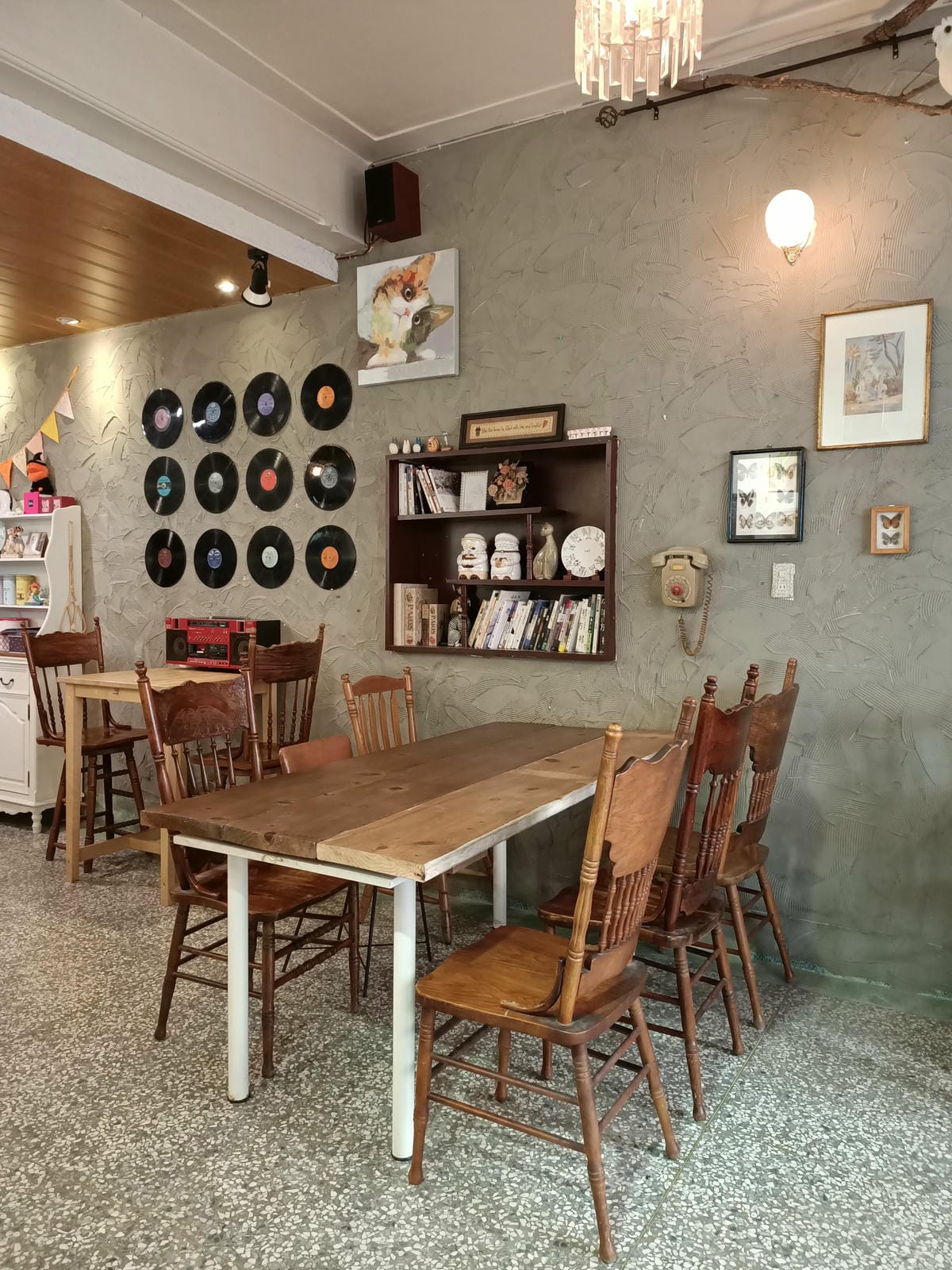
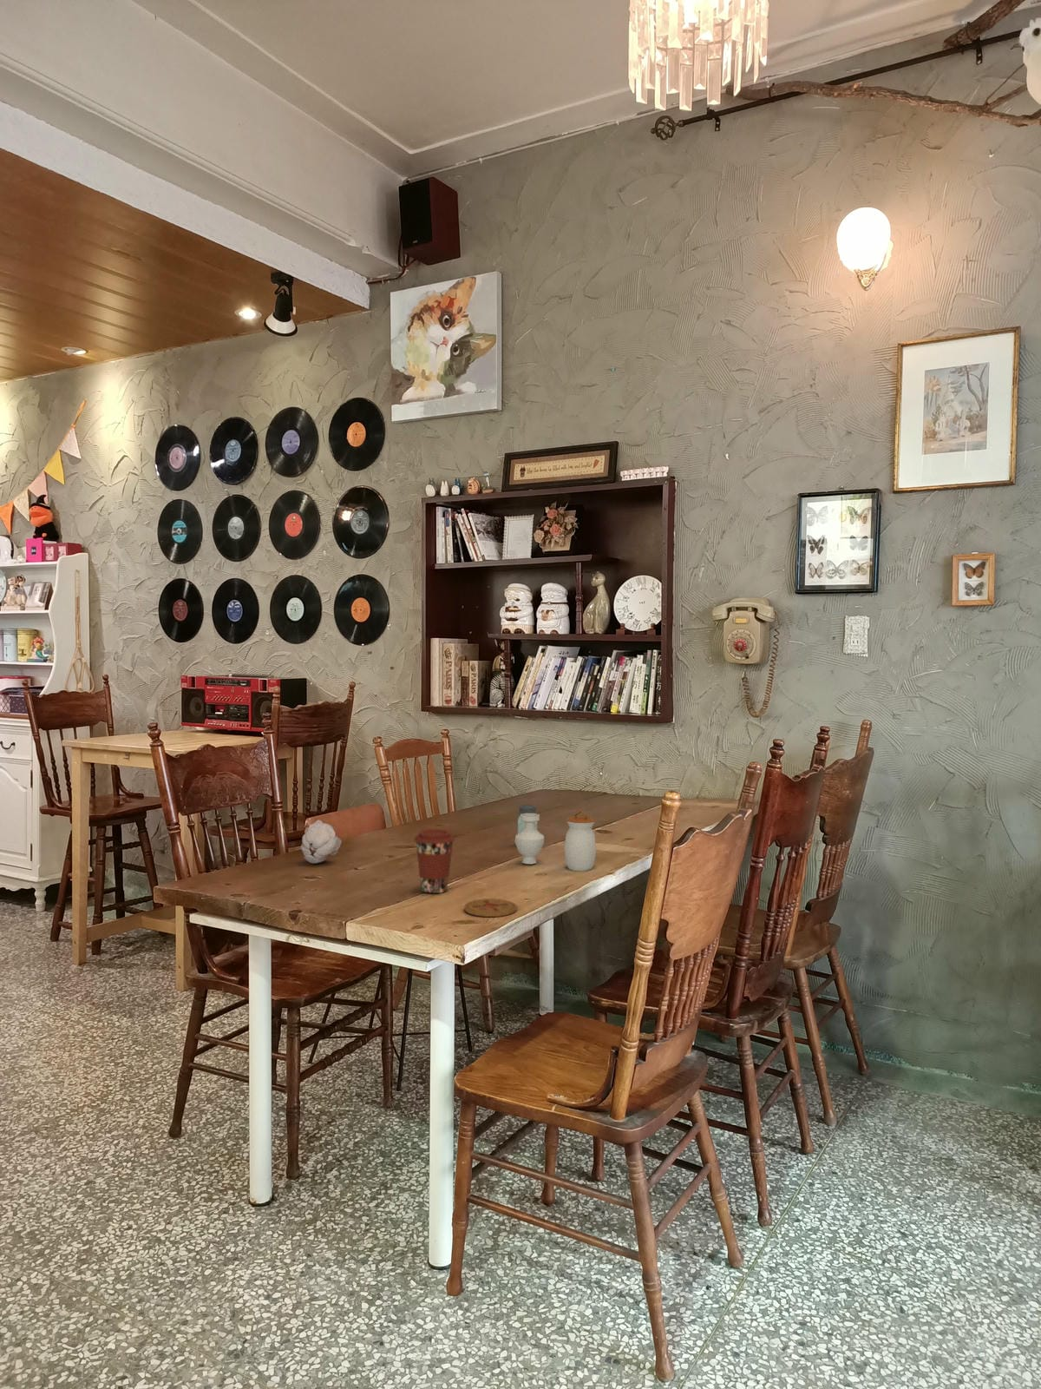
+ flower [300,819,342,865]
+ saltshaker [517,804,538,834]
+ jar [514,810,597,872]
+ coaster [464,898,518,918]
+ coffee cup [413,828,456,895]
